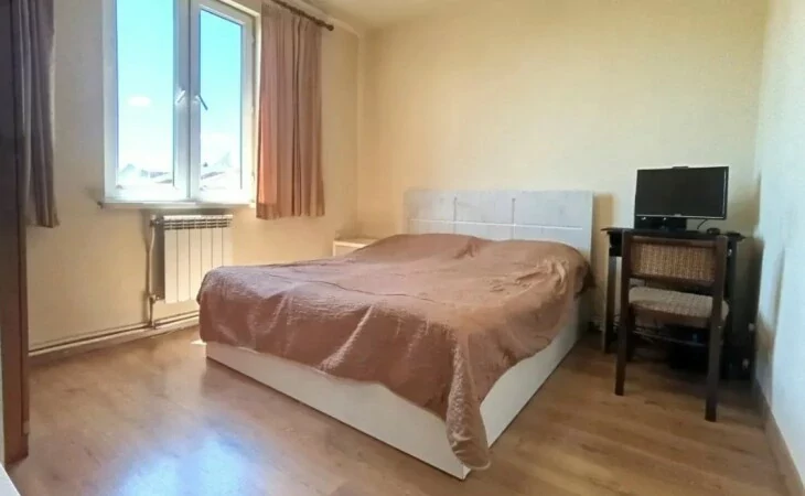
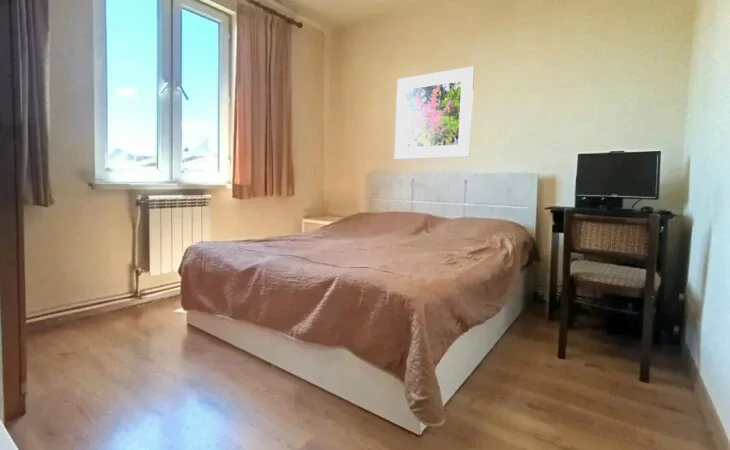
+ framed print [393,65,476,160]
